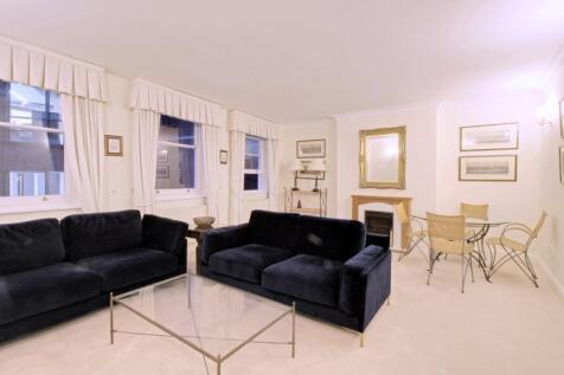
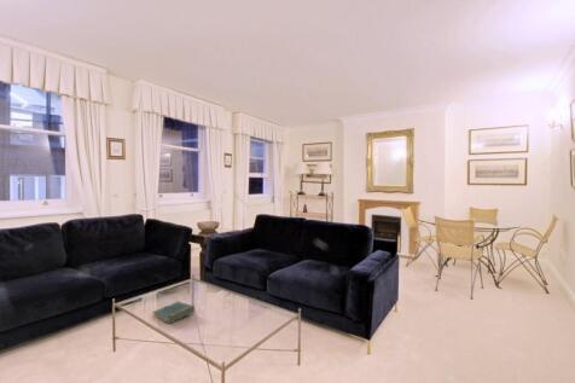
+ book [151,300,196,325]
